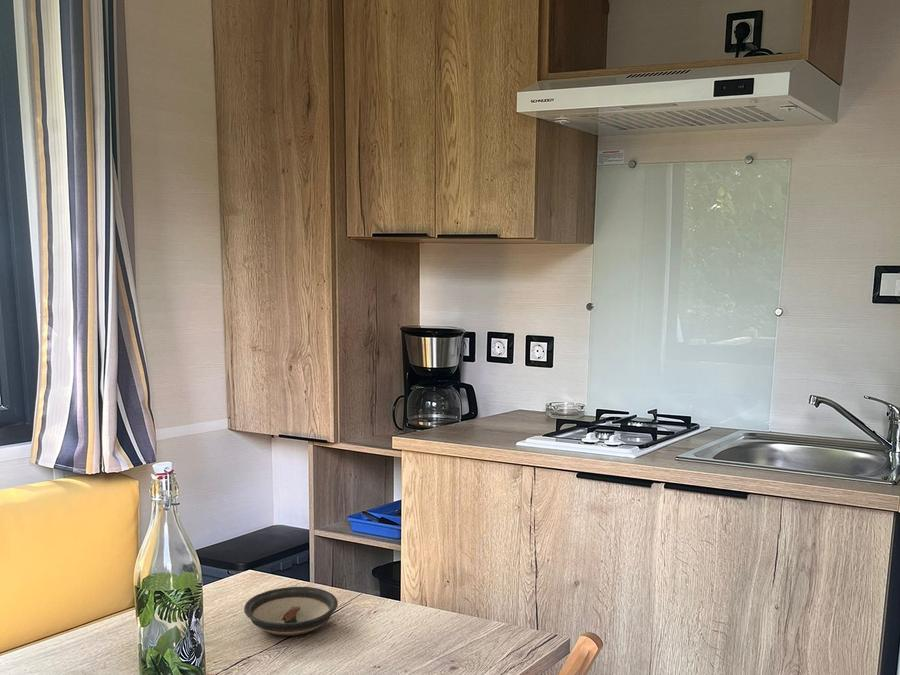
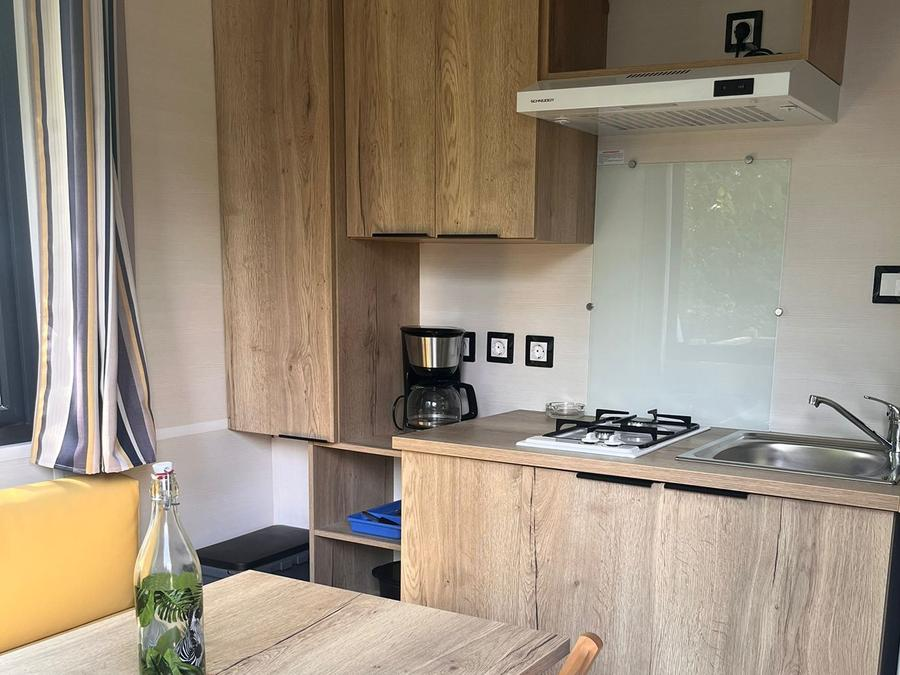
- saucer [243,586,339,636]
